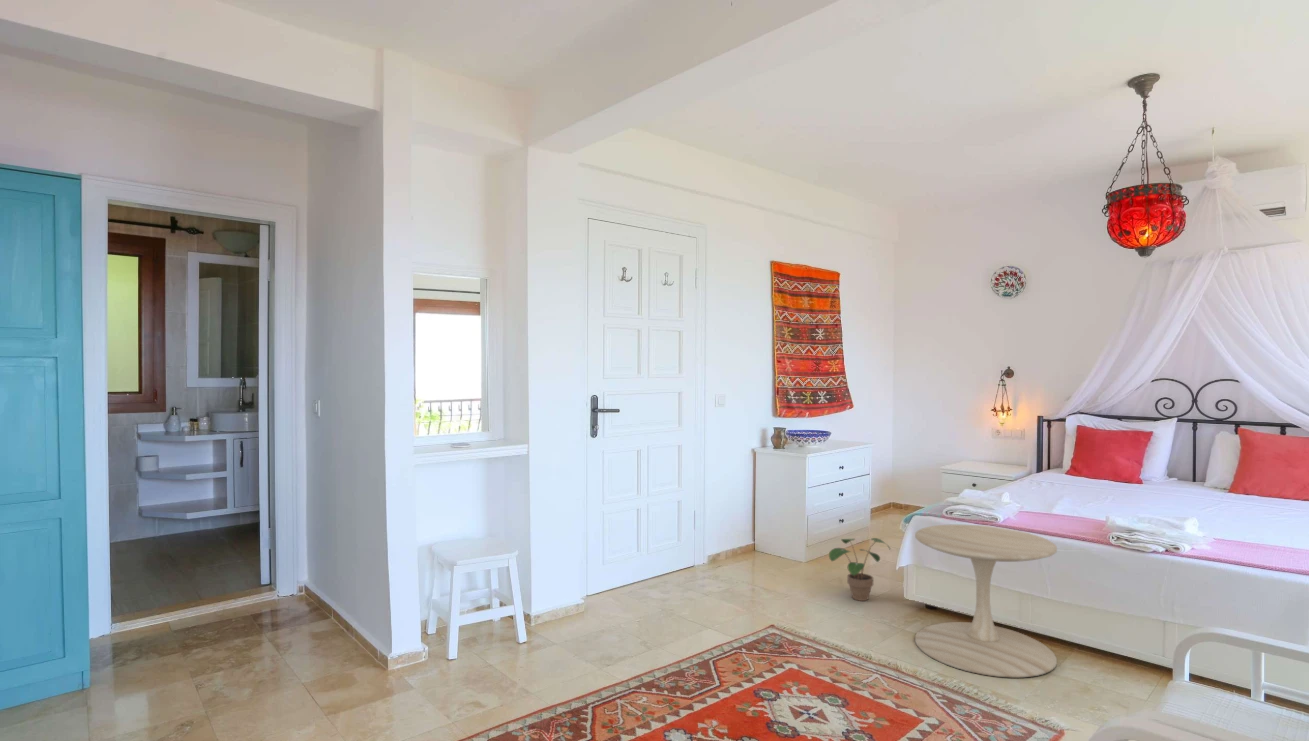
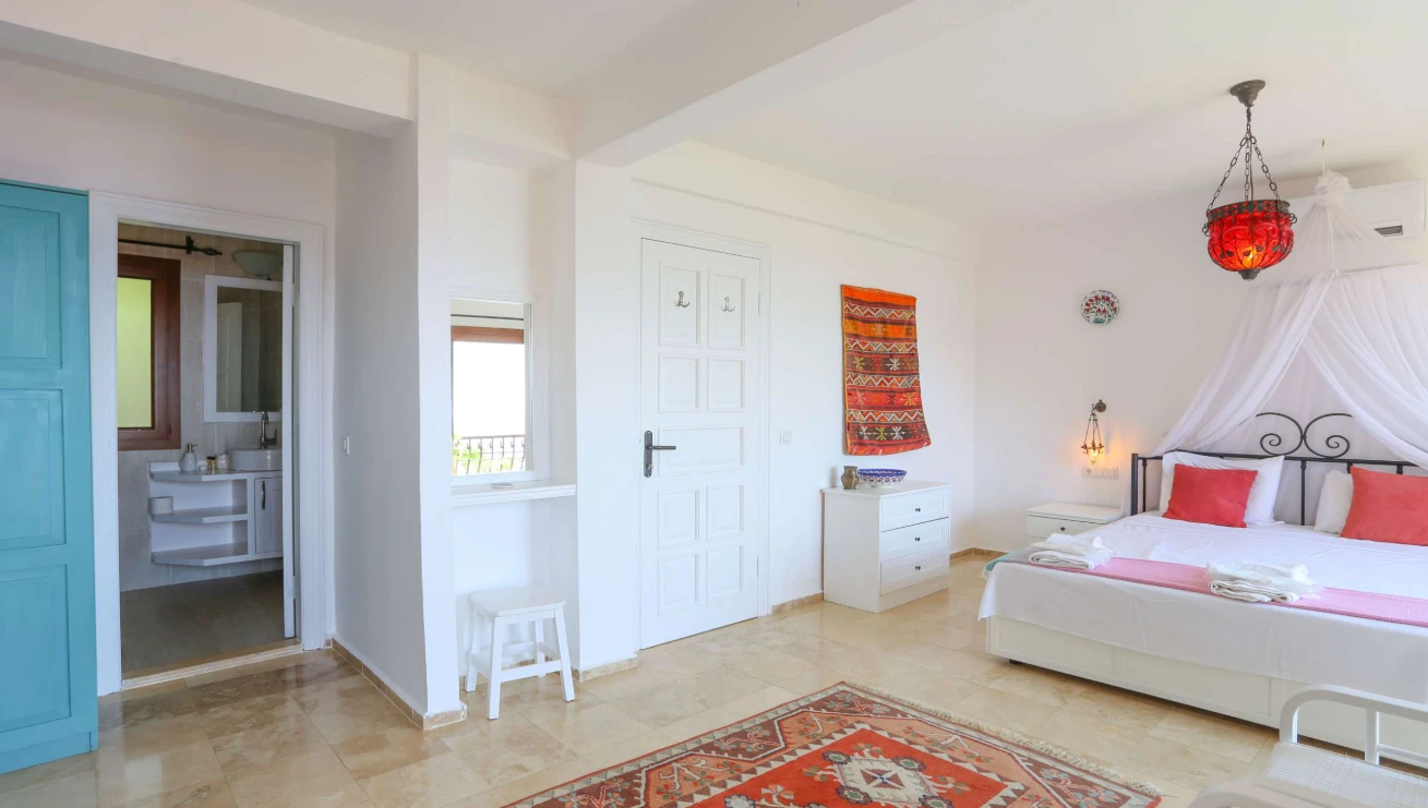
- side table [914,524,1058,679]
- potted plant [828,537,892,602]
